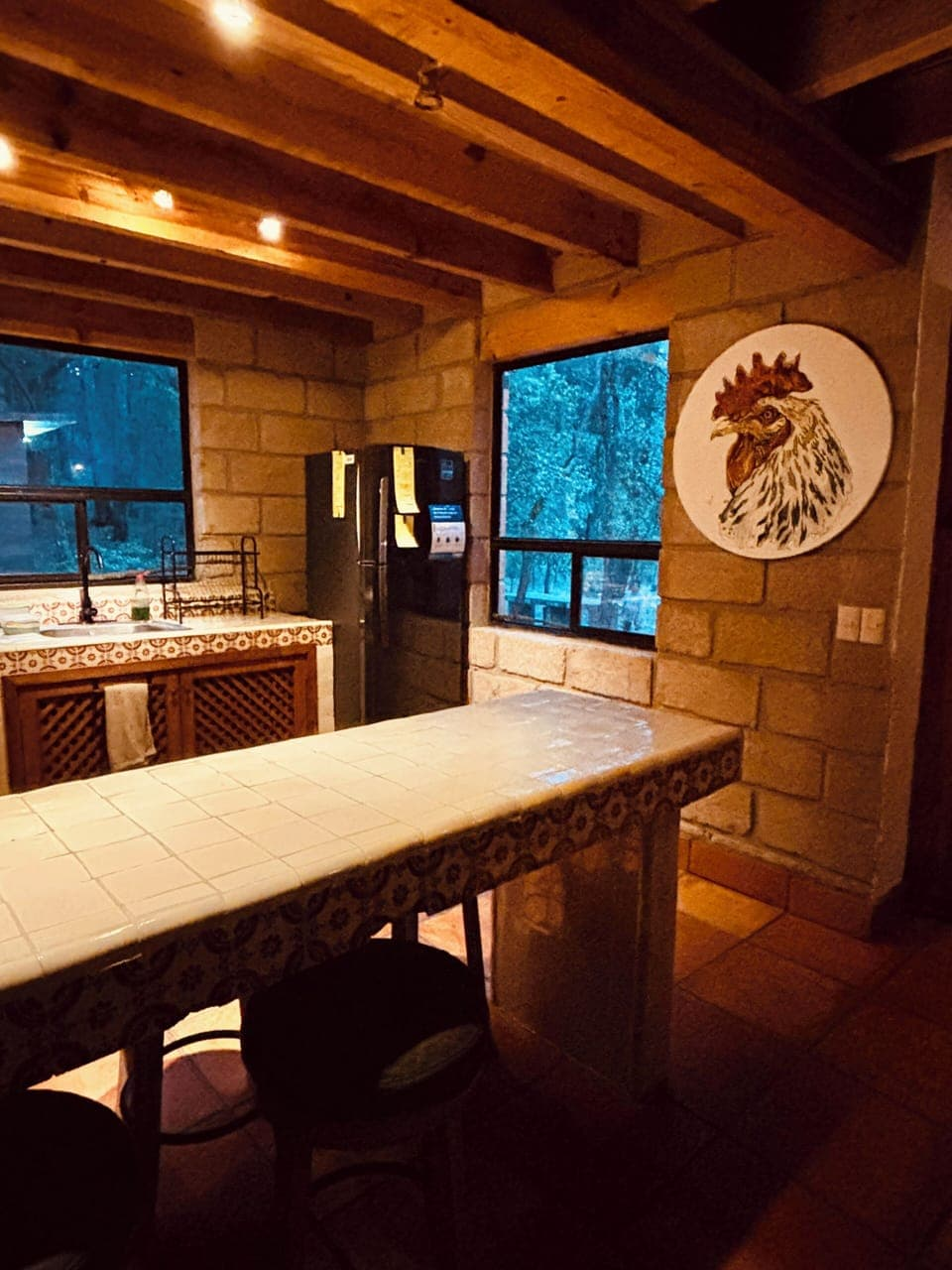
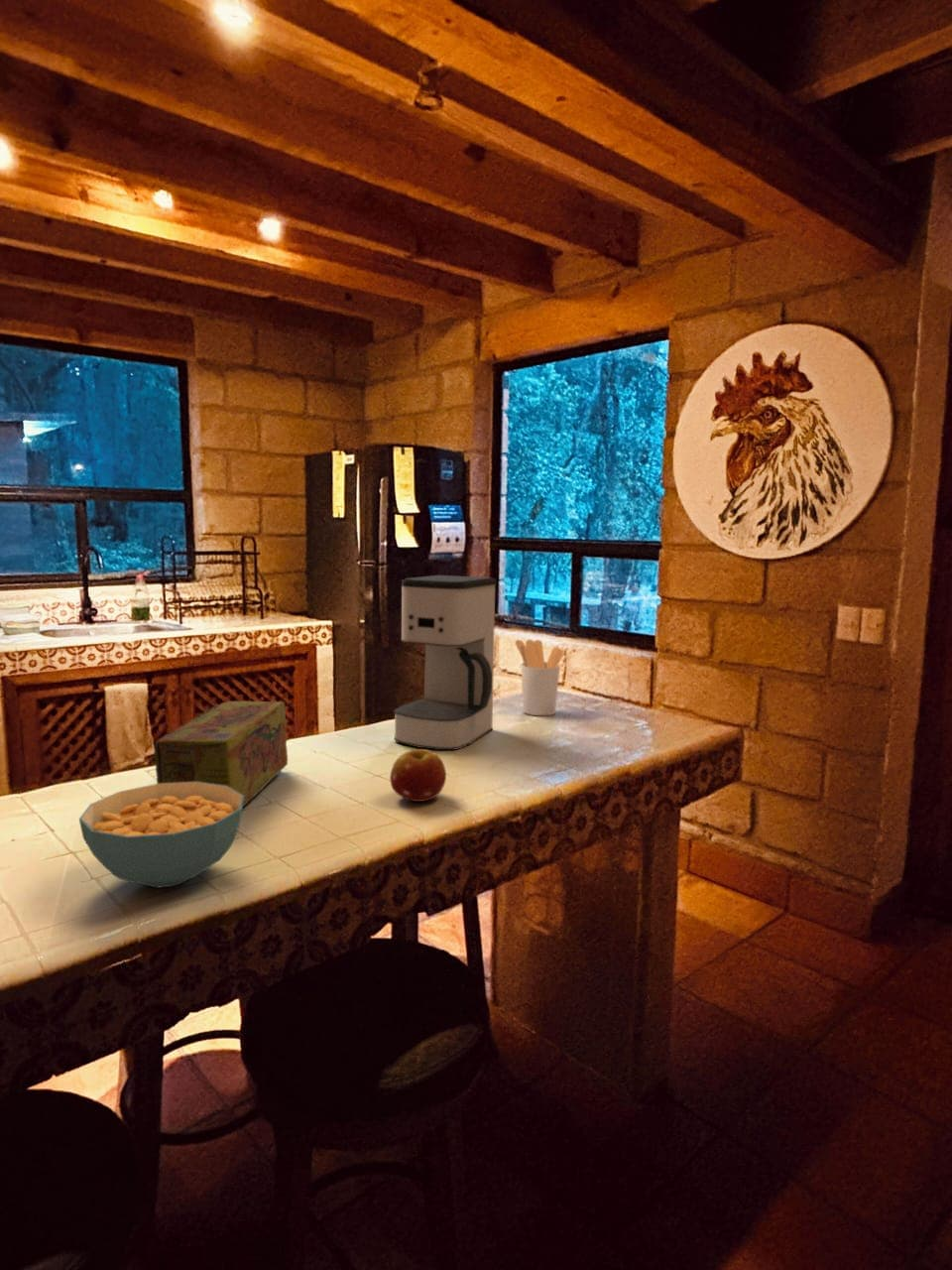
+ cereal box [153,700,289,808]
+ utensil holder [515,639,565,716]
+ coffee maker [393,574,498,751]
+ fruit [389,748,447,803]
+ cereal bowl [78,782,244,889]
